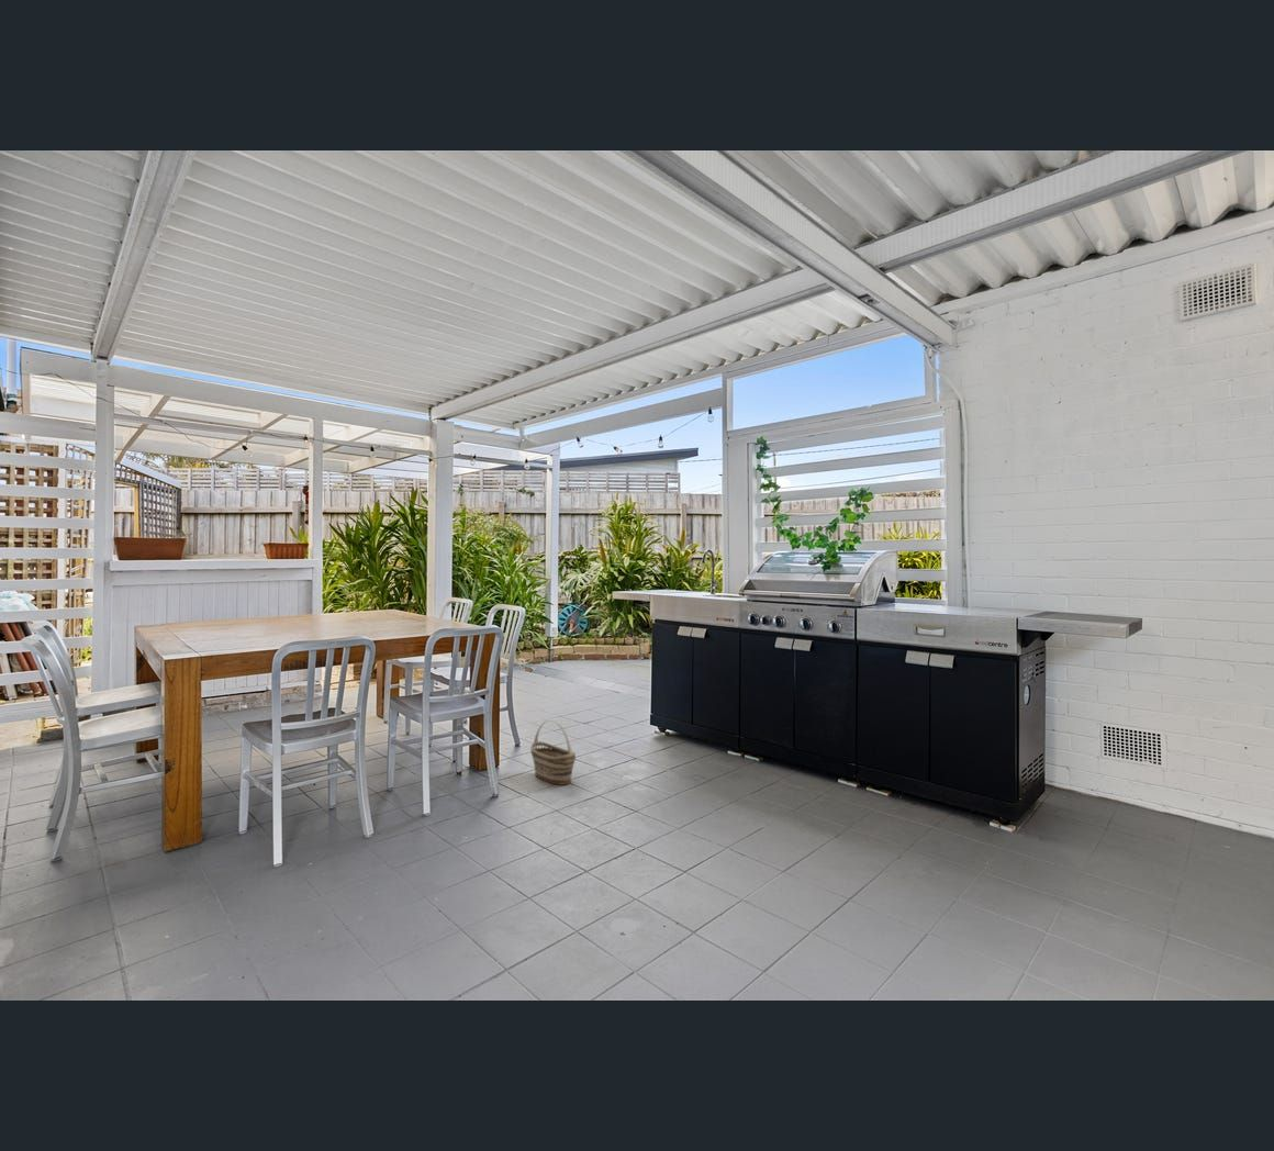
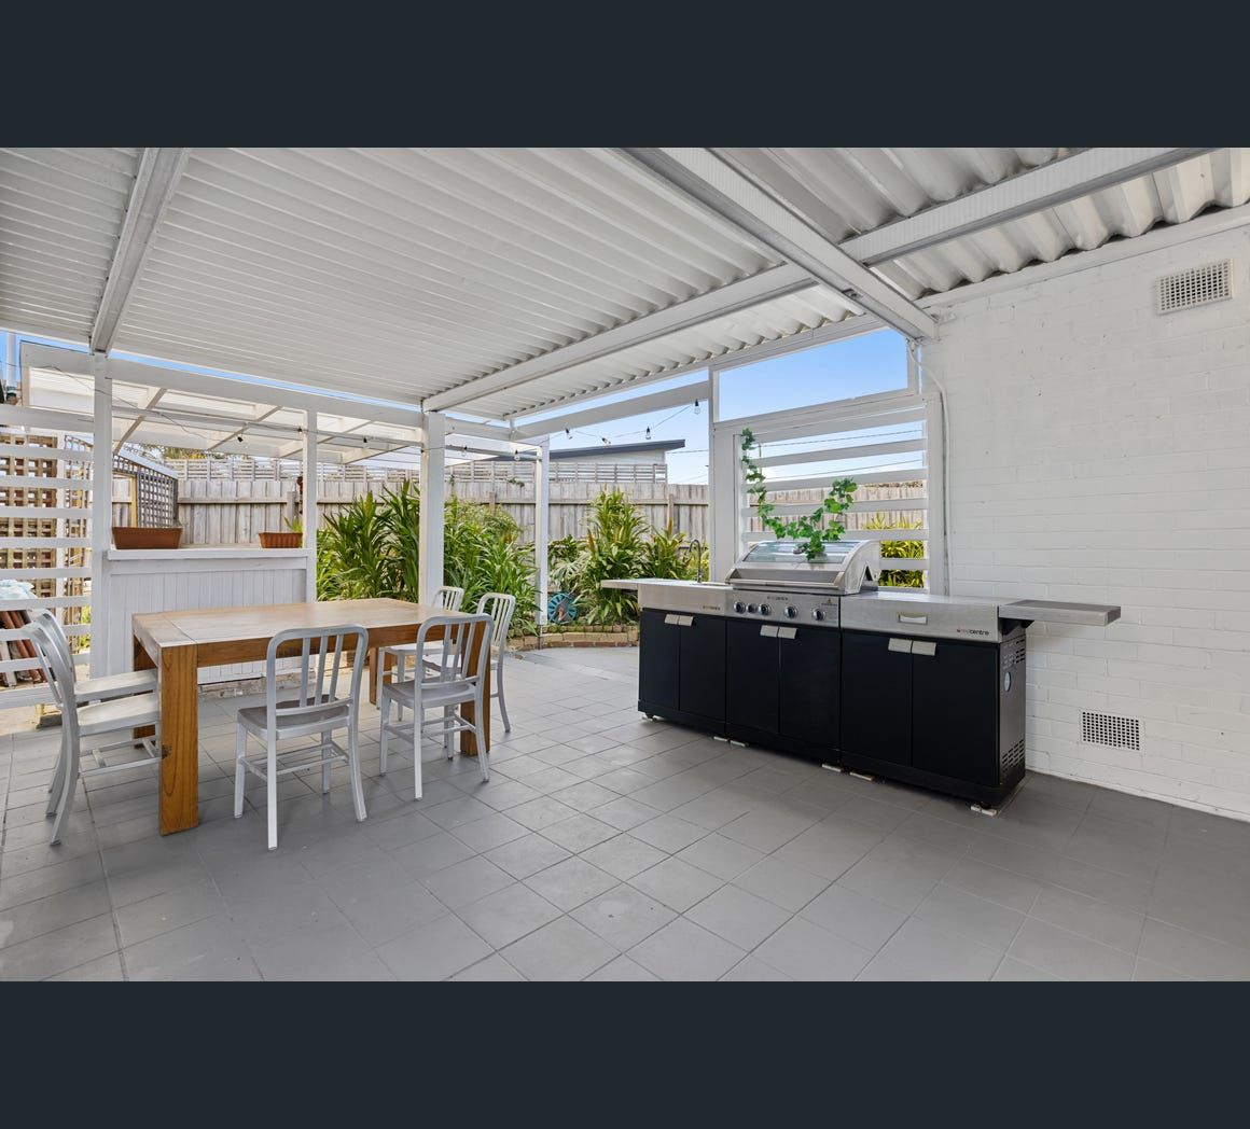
- basket [530,719,577,786]
